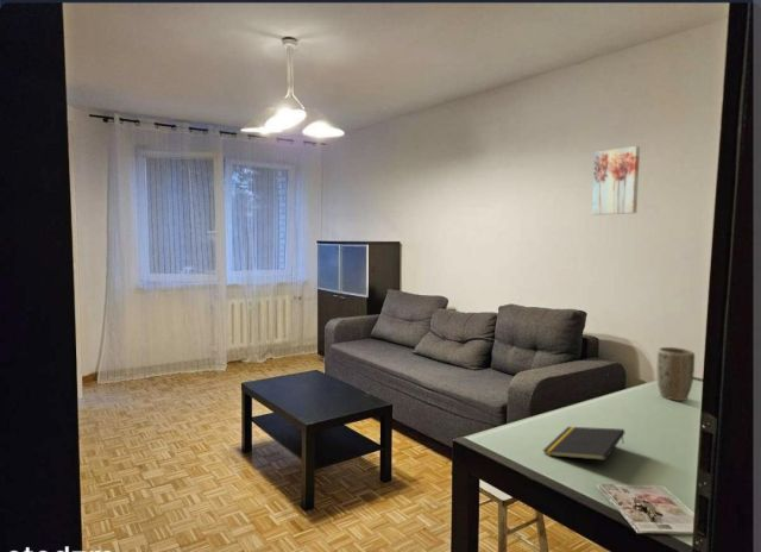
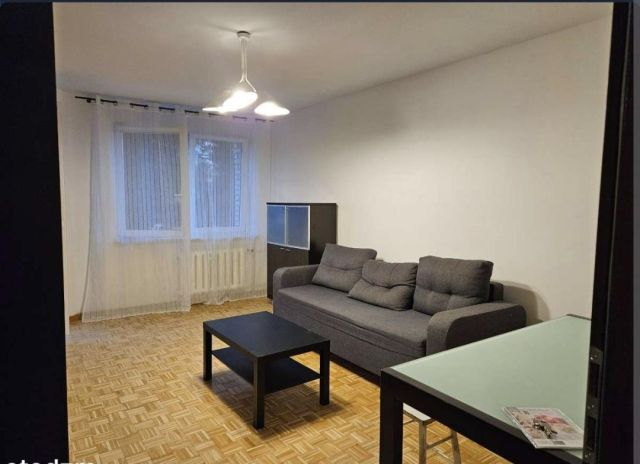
- notepad [541,426,625,462]
- wall art [591,145,641,217]
- plant pot [655,346,696,402]
